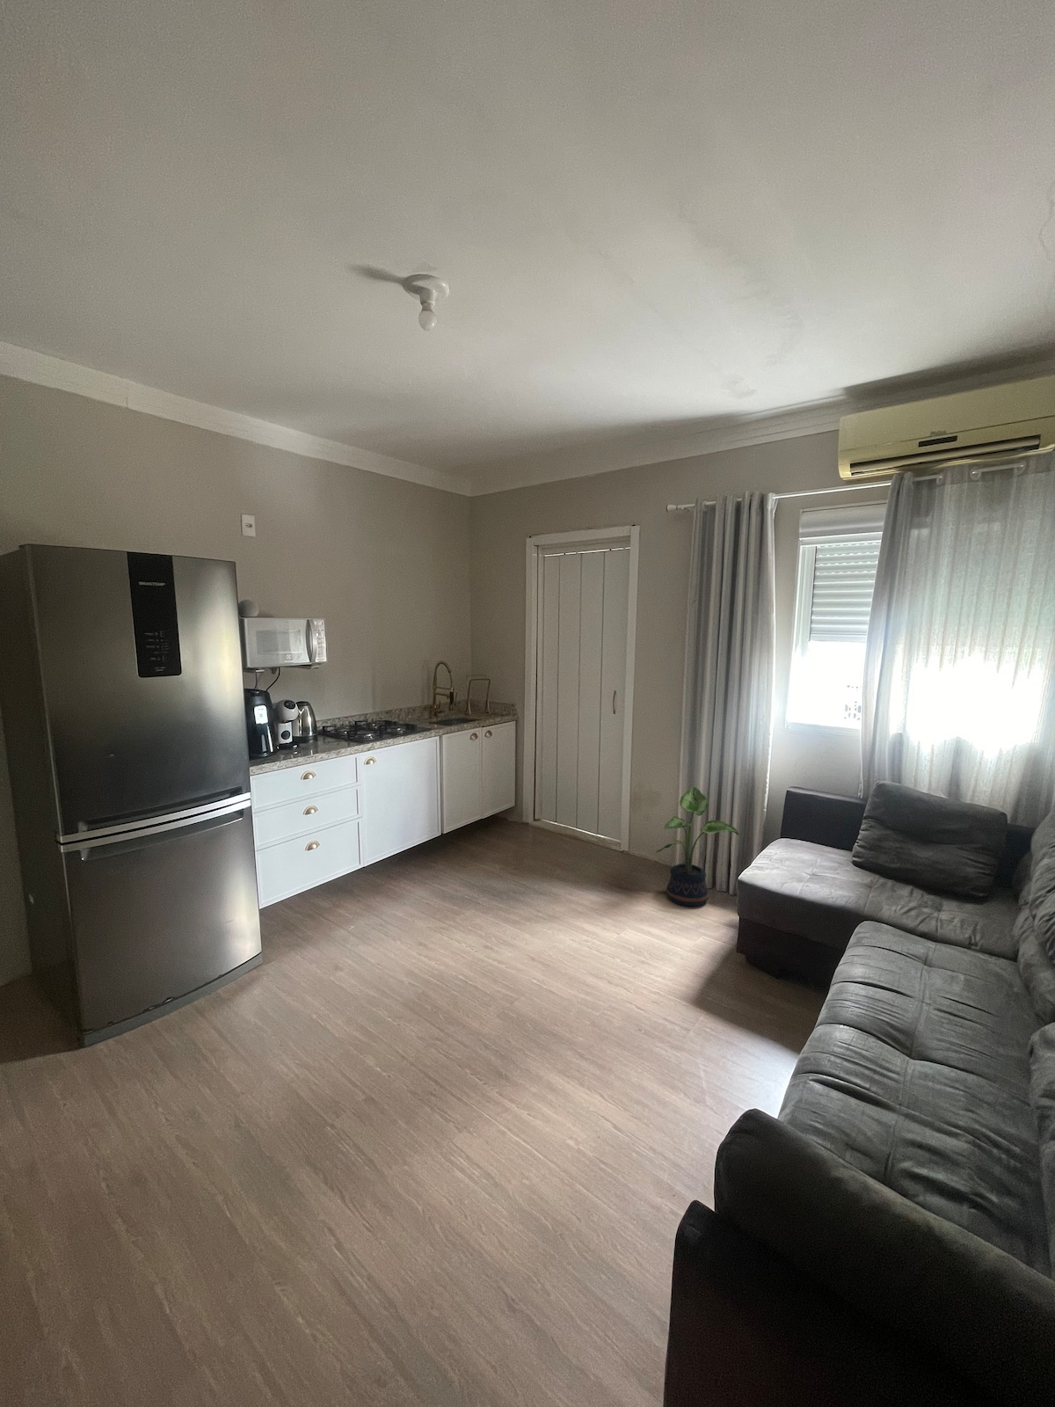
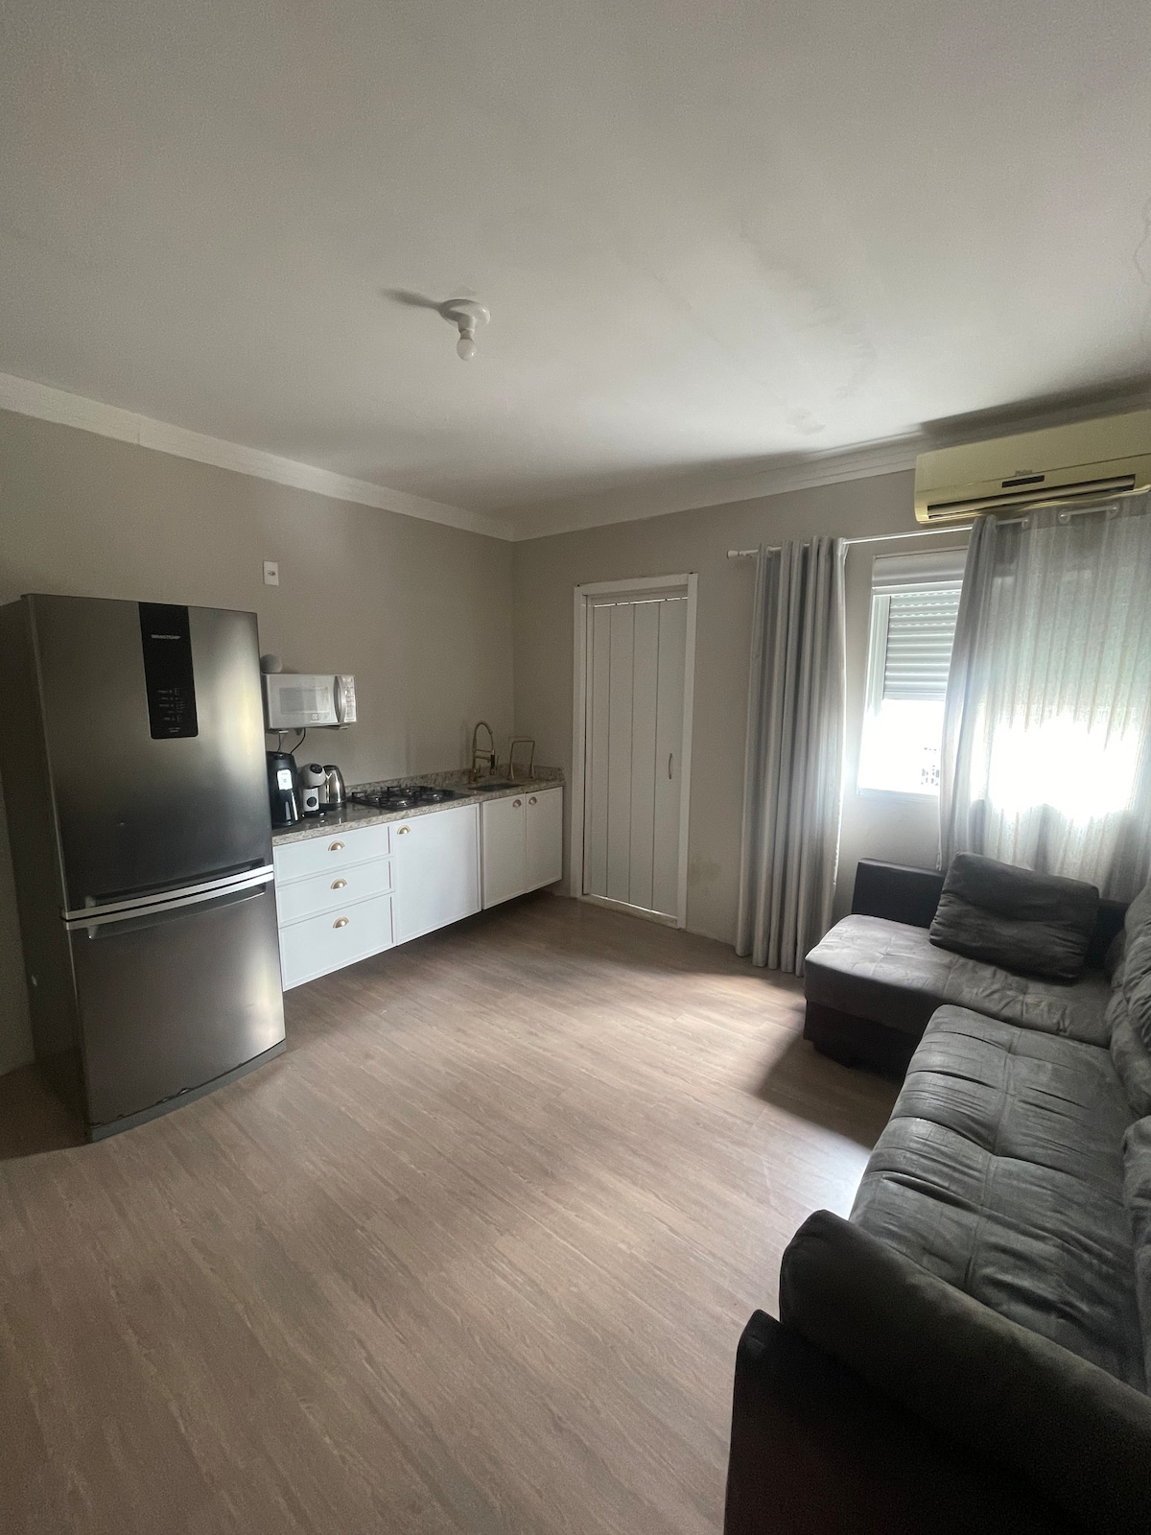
- potted plant [655,787,739,907]
